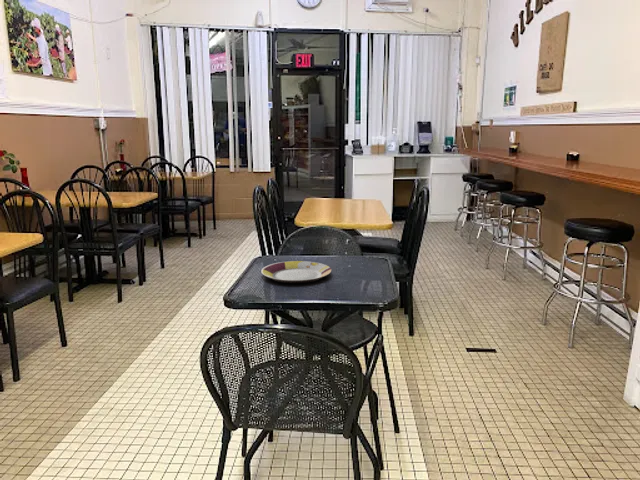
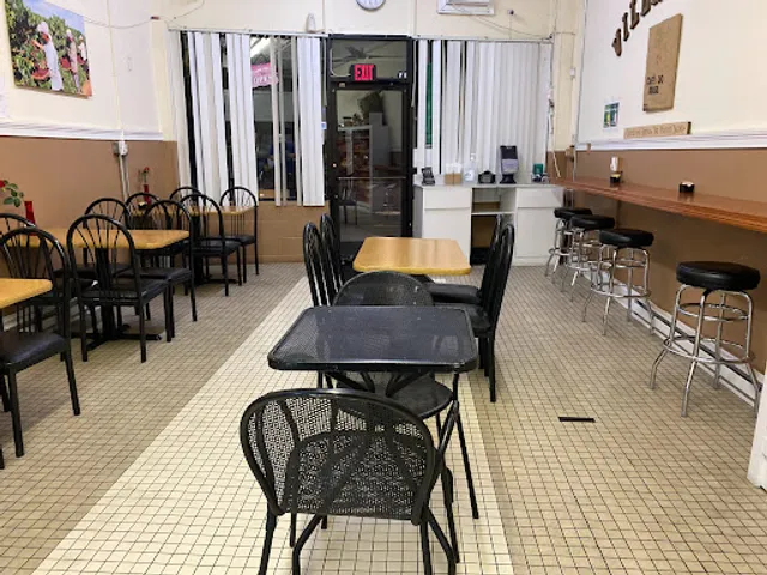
- plate [260,260,332,284]
